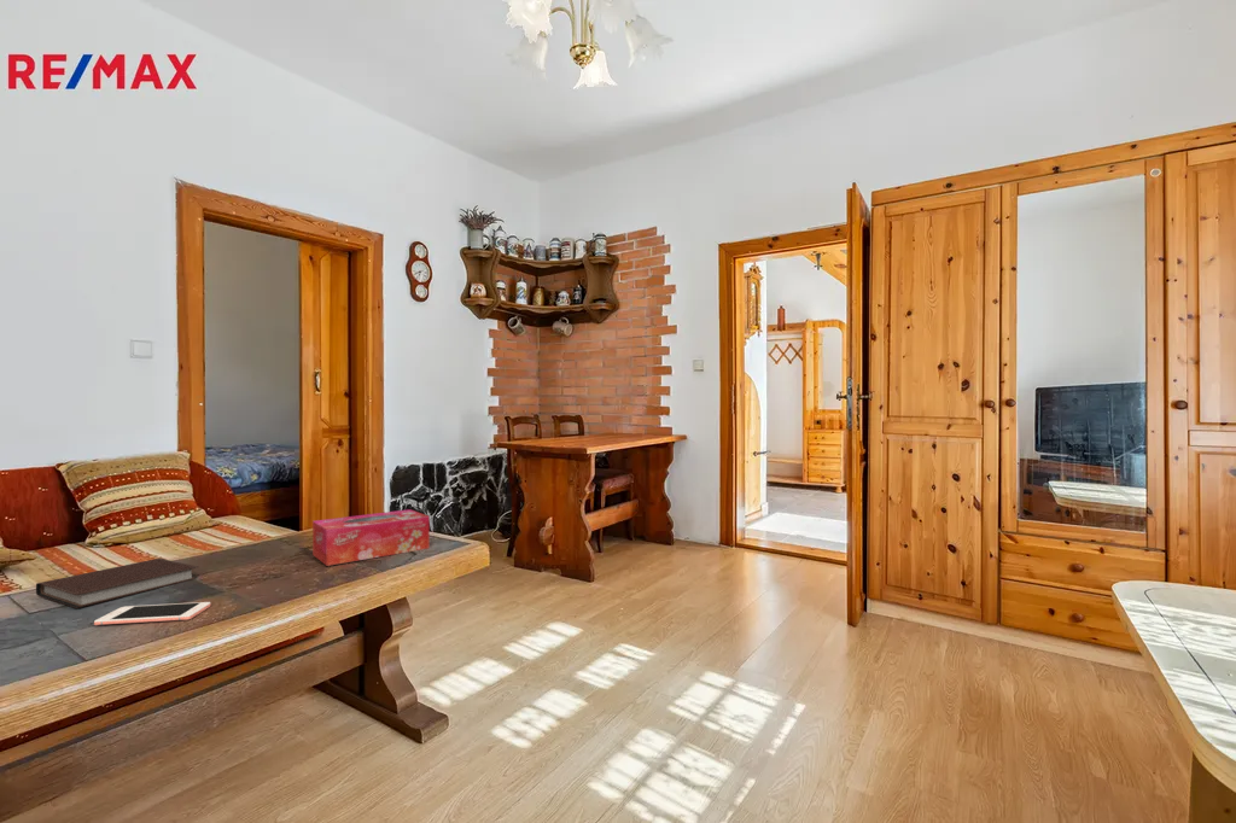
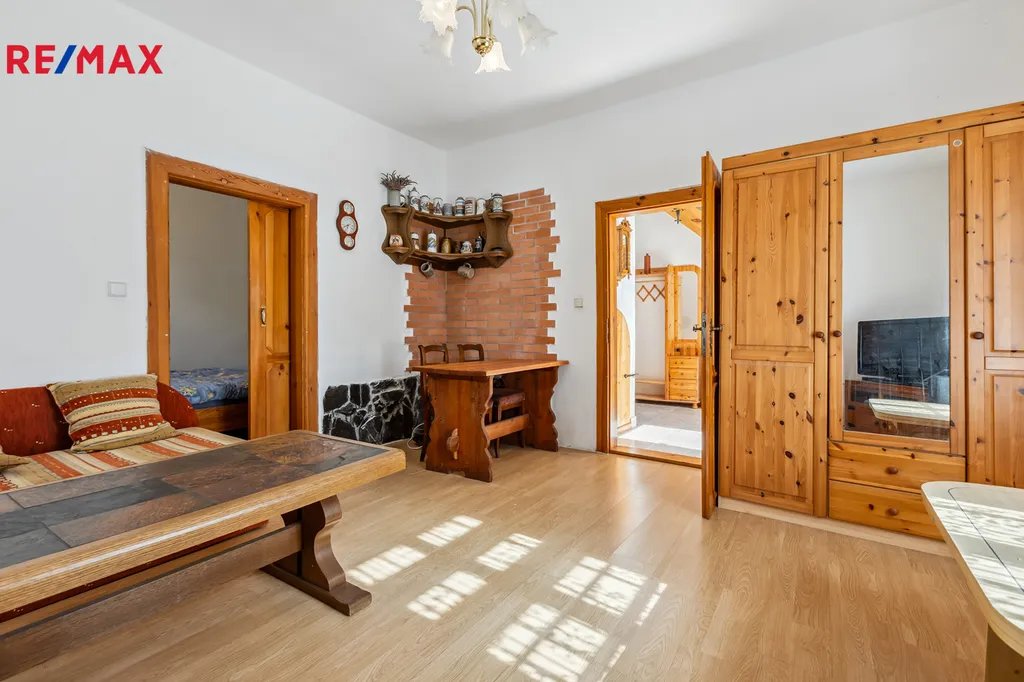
- notebook [35,558,199,609]
- tissue box [311,508,431,567]
- cell phone [93,601,211,626]
